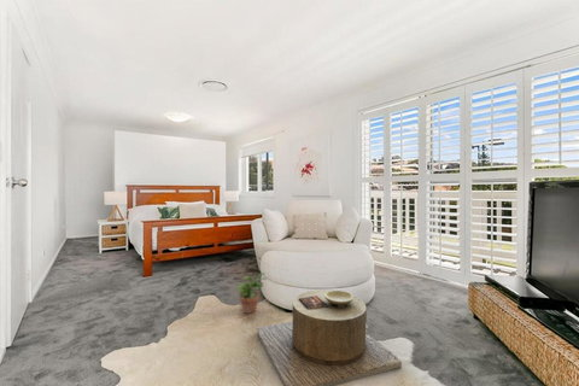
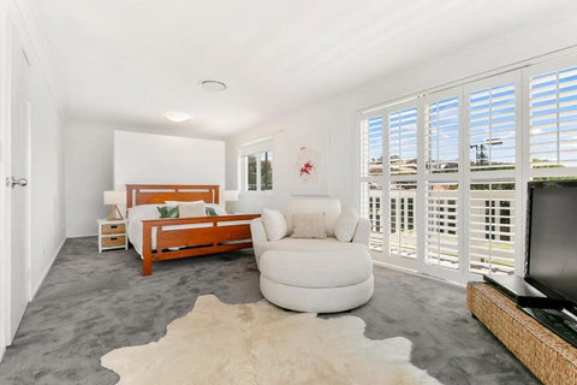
- potted plant [235,271,268,315]
- side table [256,288,403,386]
